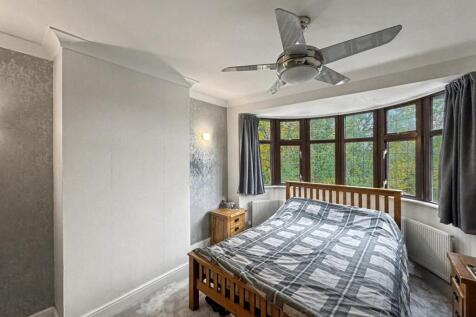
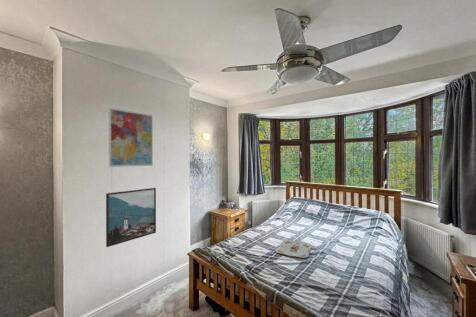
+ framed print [105,187,157,248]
+ serving tray [275,239,314,259]
+ wall art [108,107,154,168]
